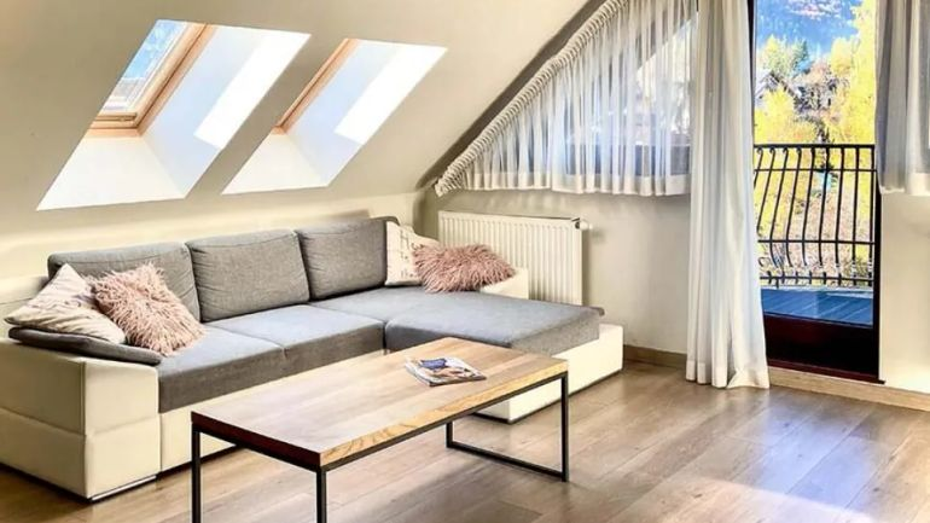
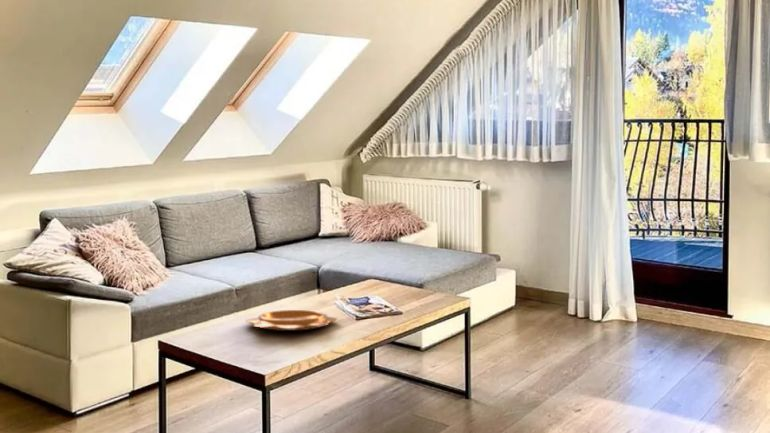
+ decorative bowl [245,309,339,332]
